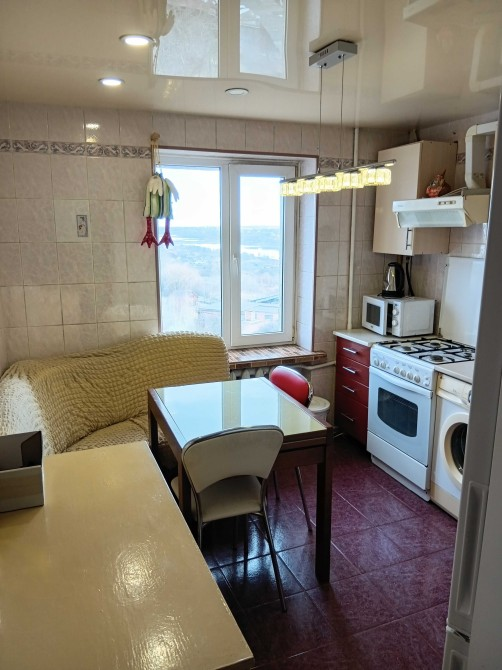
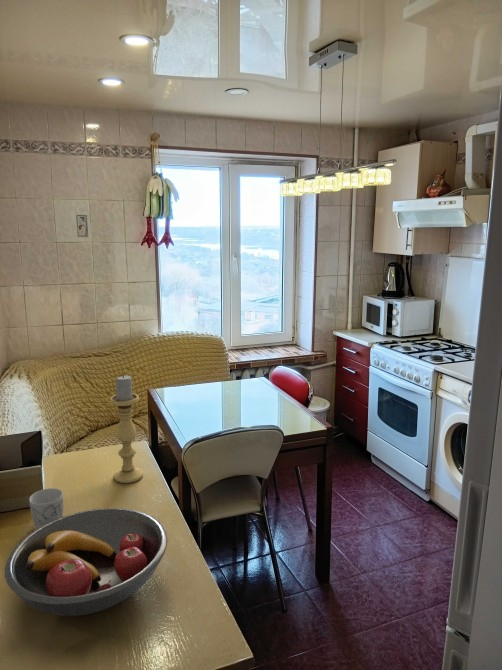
+ mug [28,487,64,530]
+ fruit bowl [4,507,168,617]
+ candle holder [109,374,144,484]
